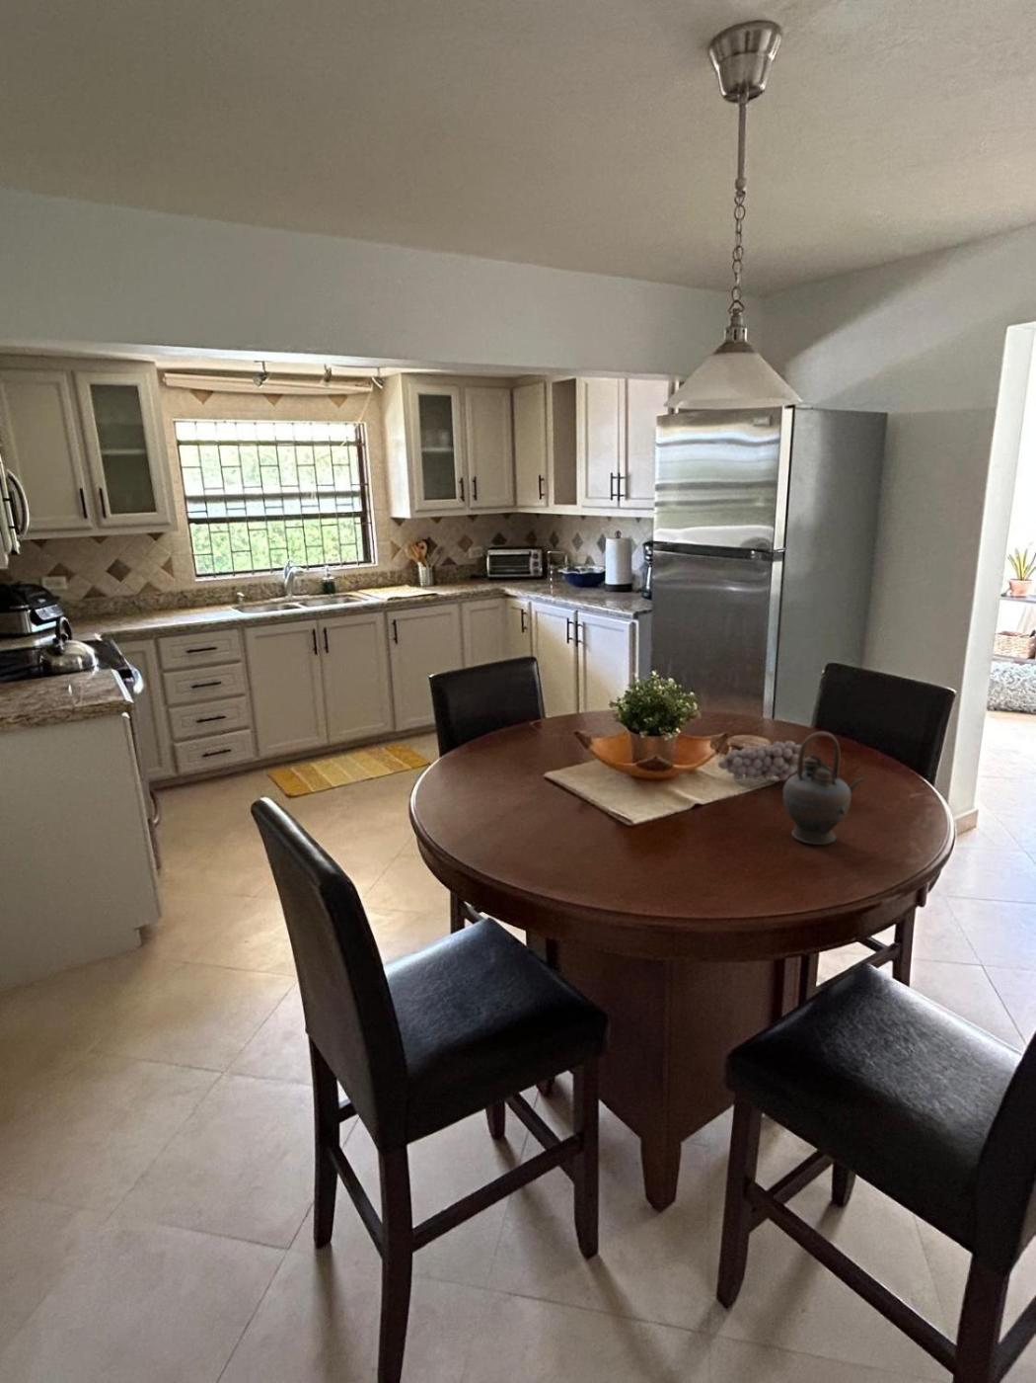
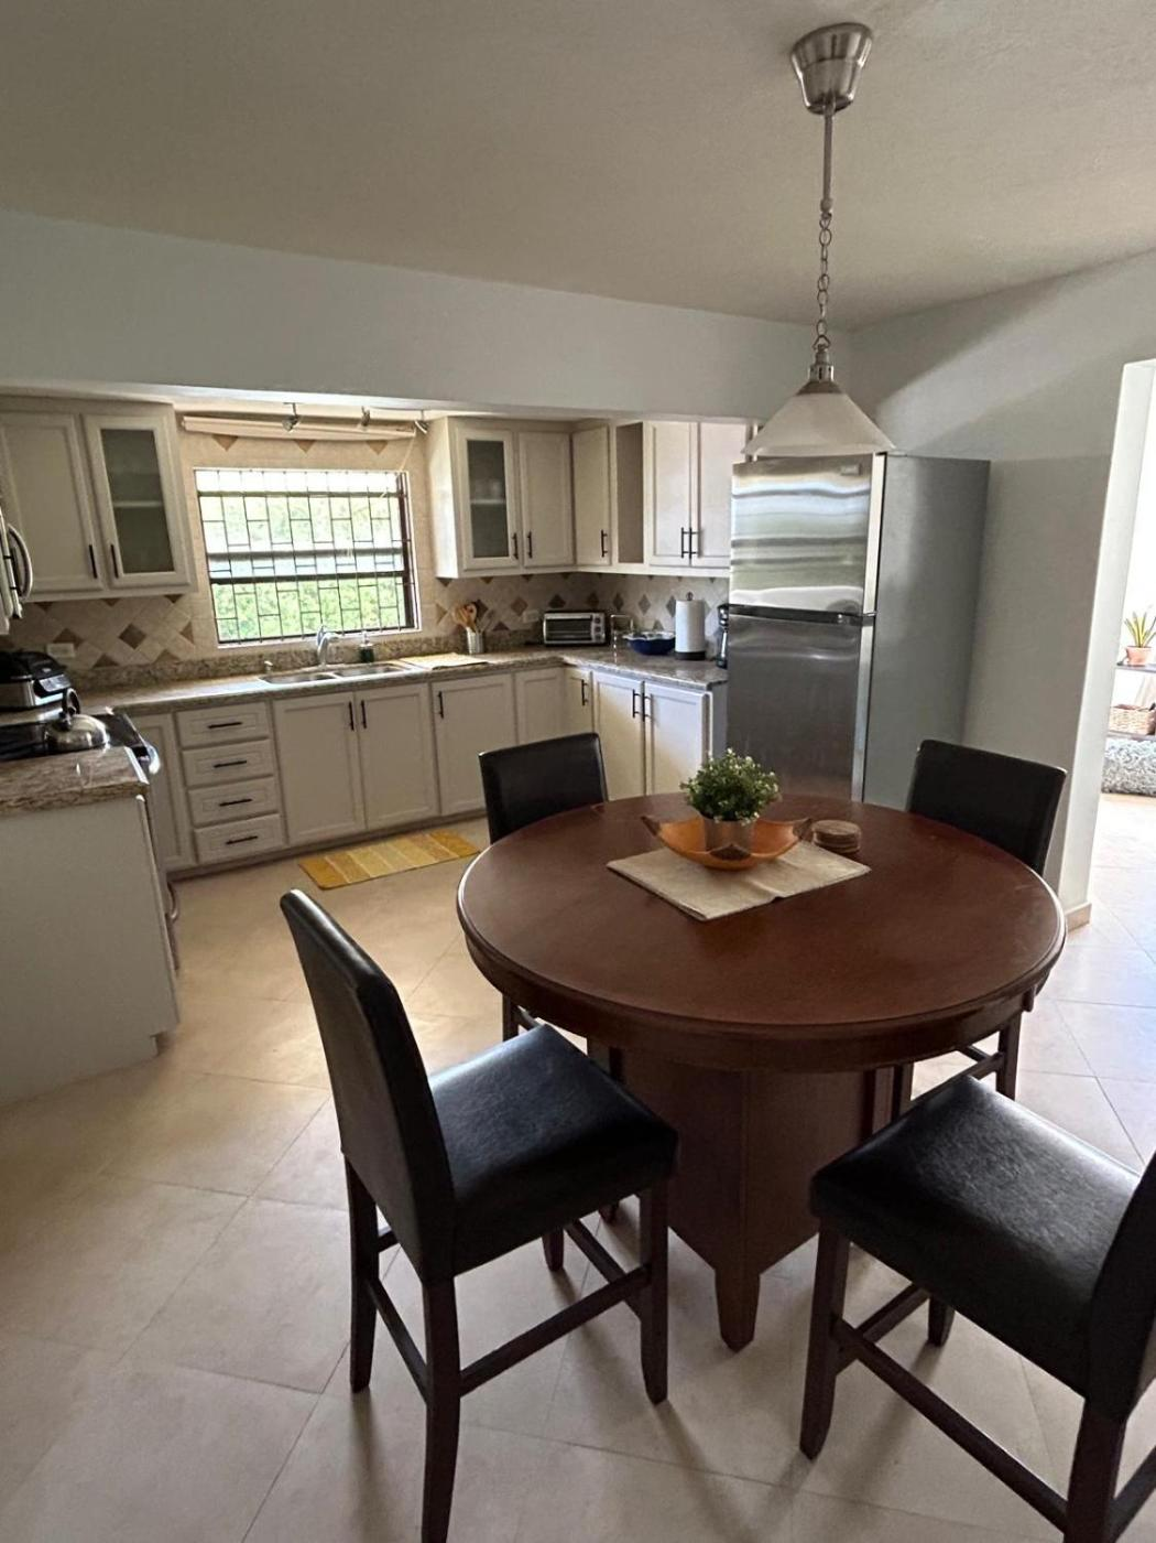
- teapot [781,731,865,846]
- fruit [717,739,806,782]
